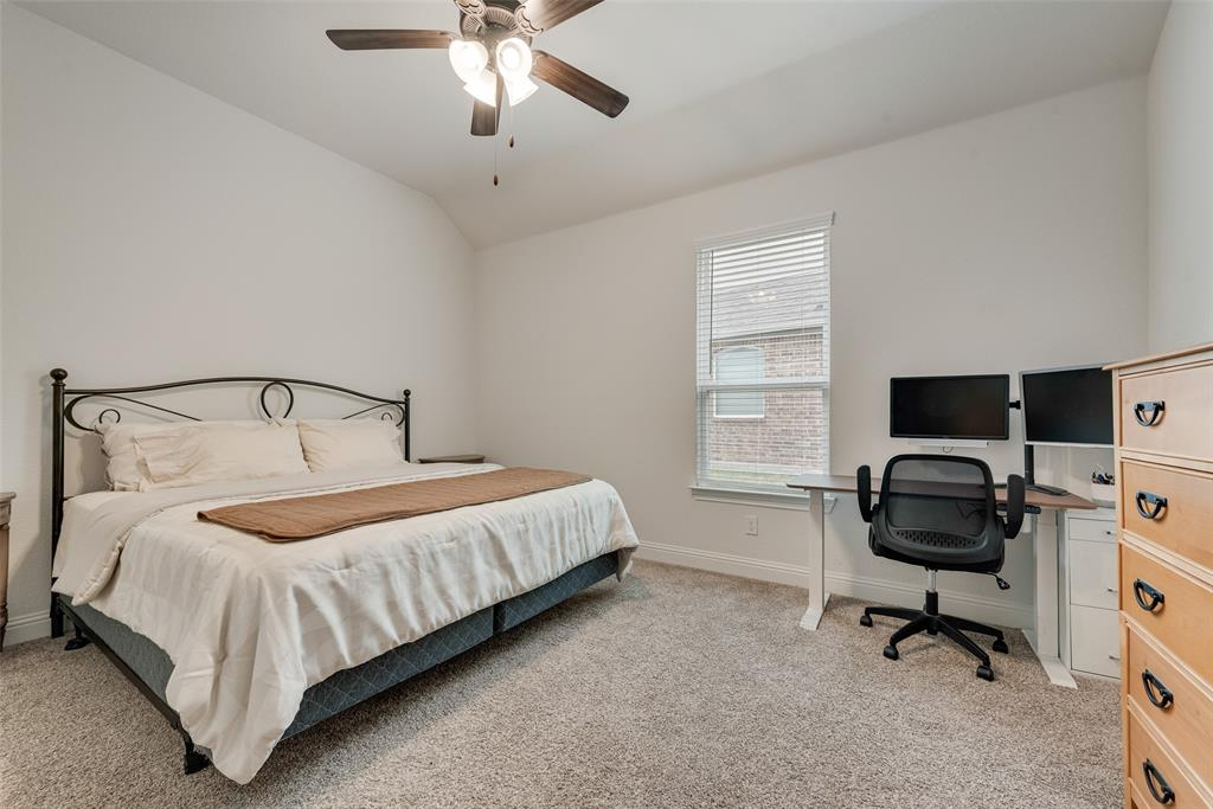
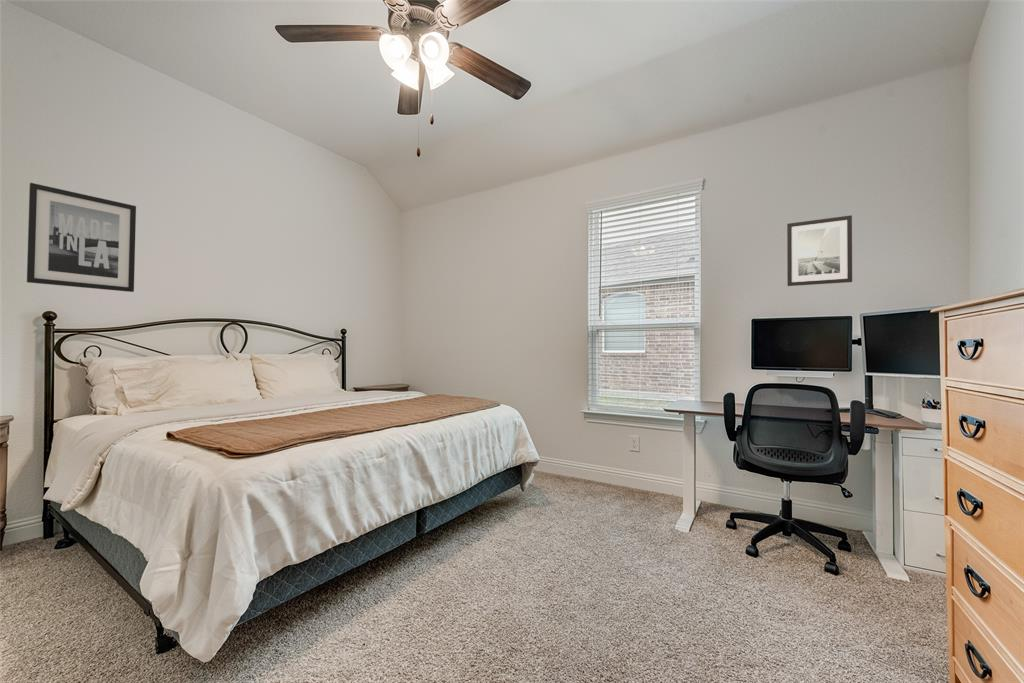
+ wall art [786,214,853,287]
+ wall art [26,182,137,293]
